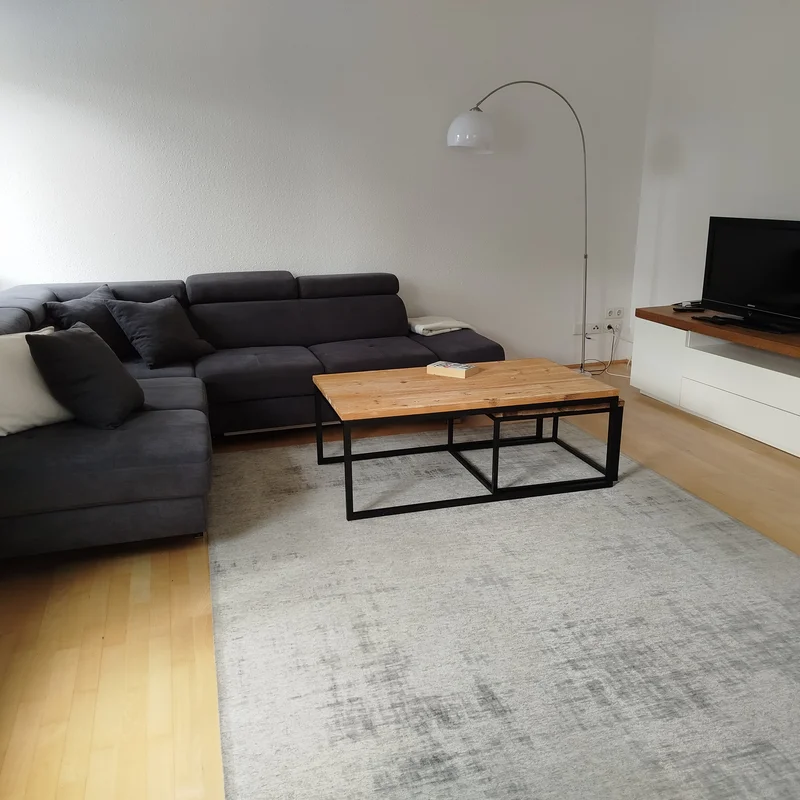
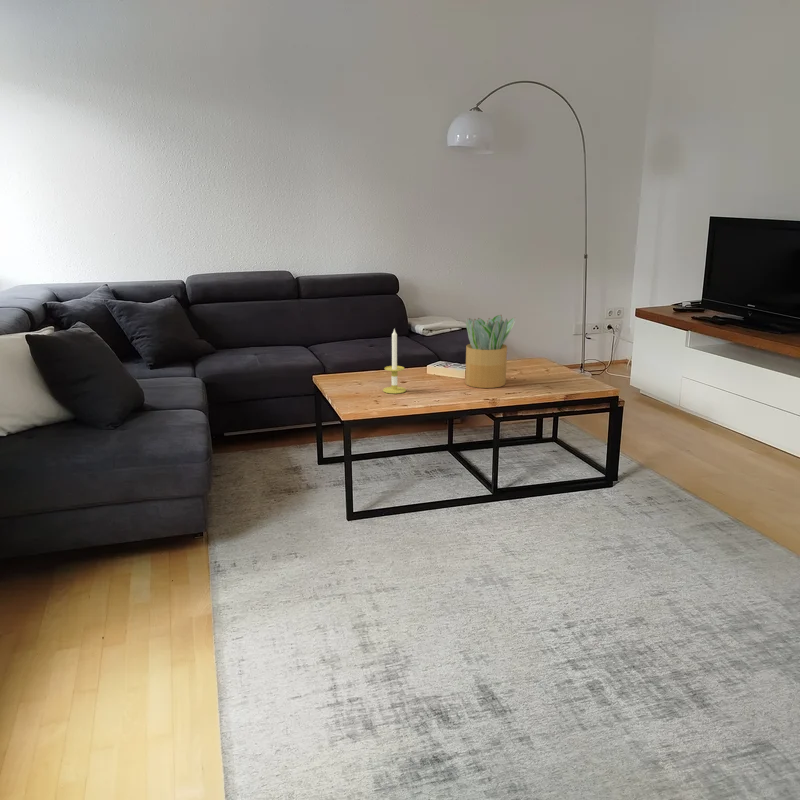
+ potted plant [464,314,516,389]
+ candle [382,327,407,395]
